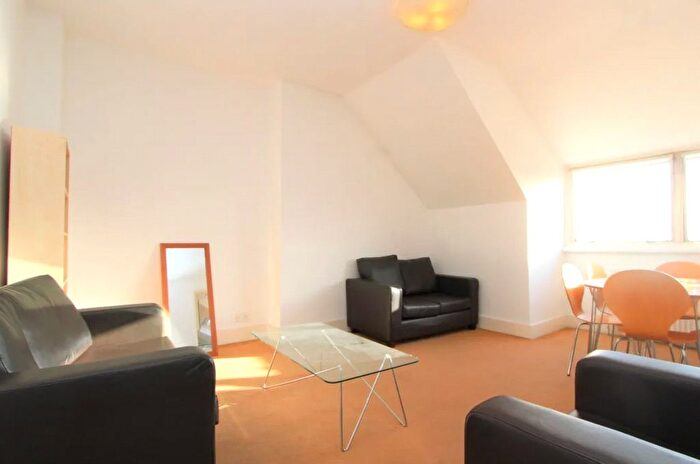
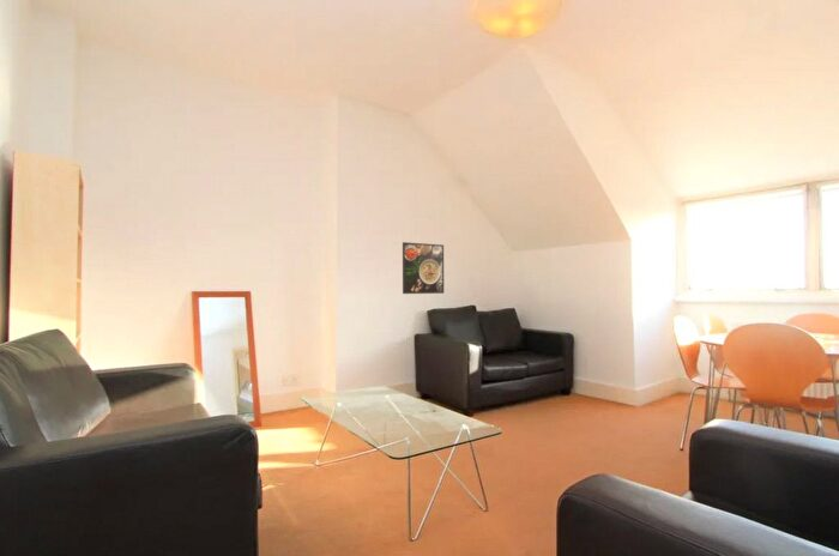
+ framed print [402,241,445,295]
